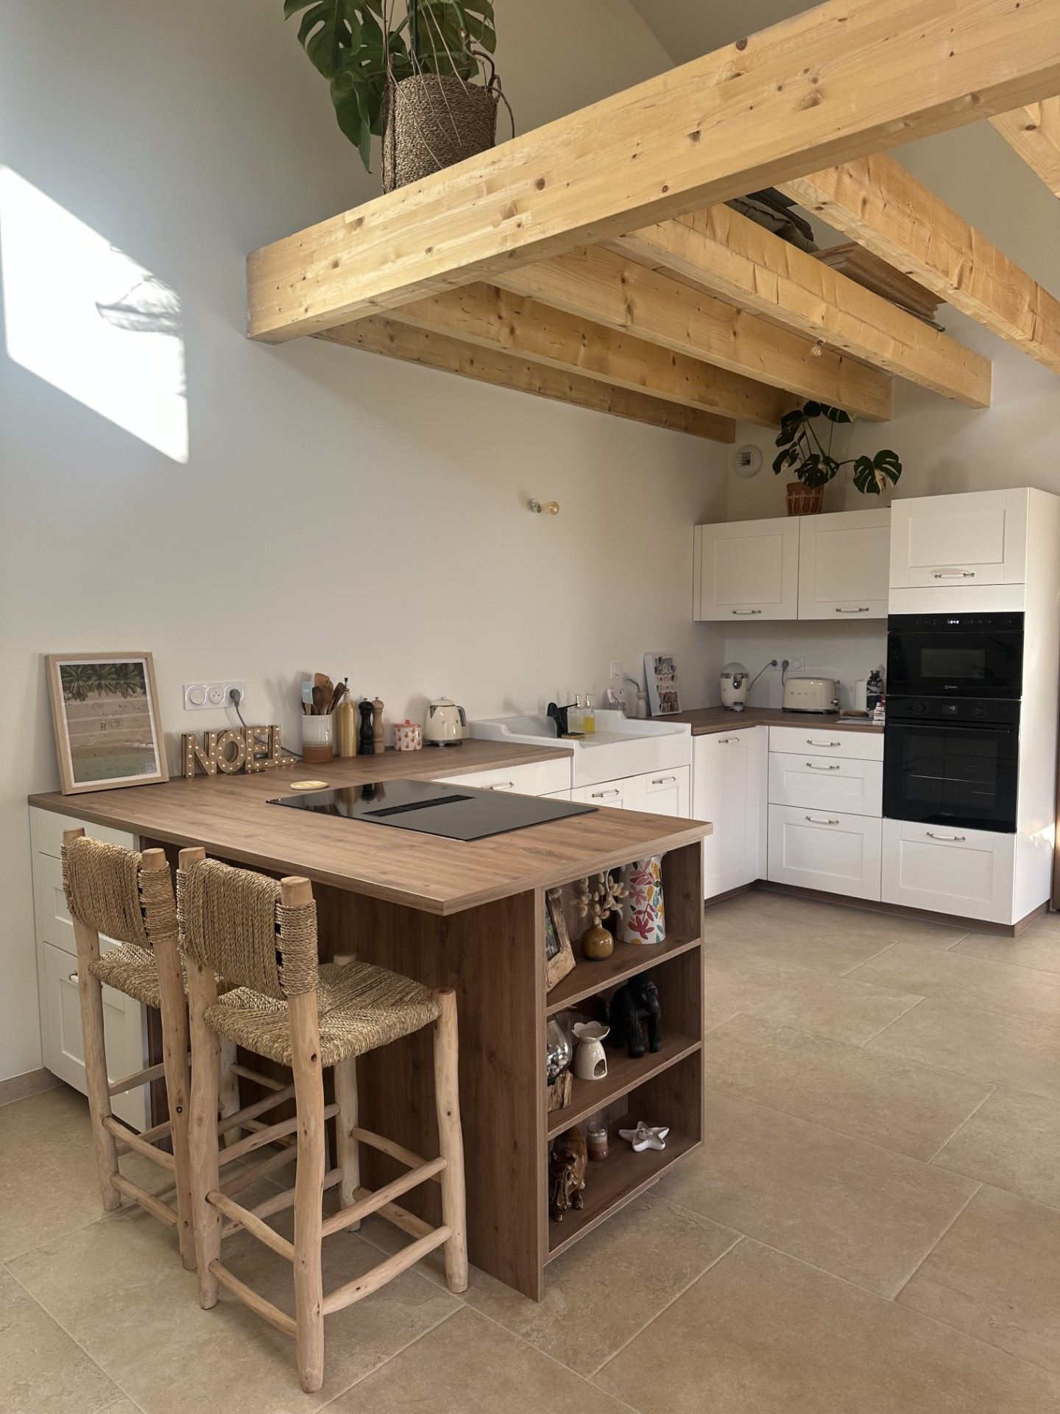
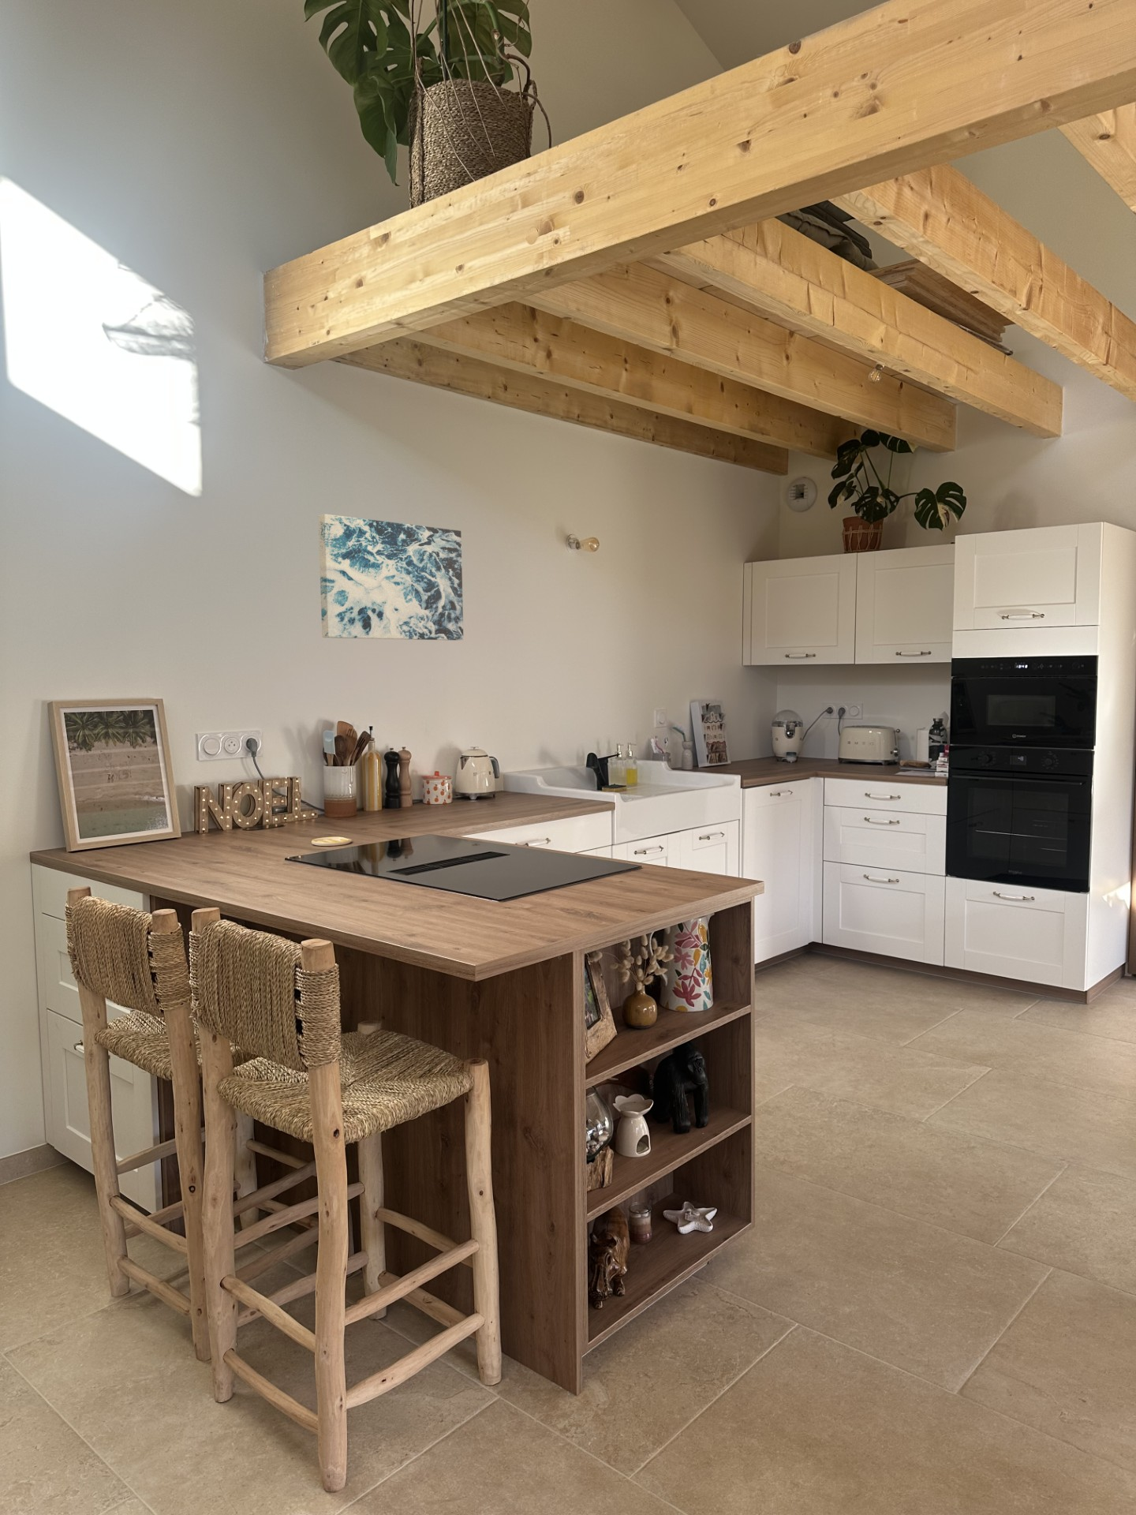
+ wall art [317,514,464,641]
